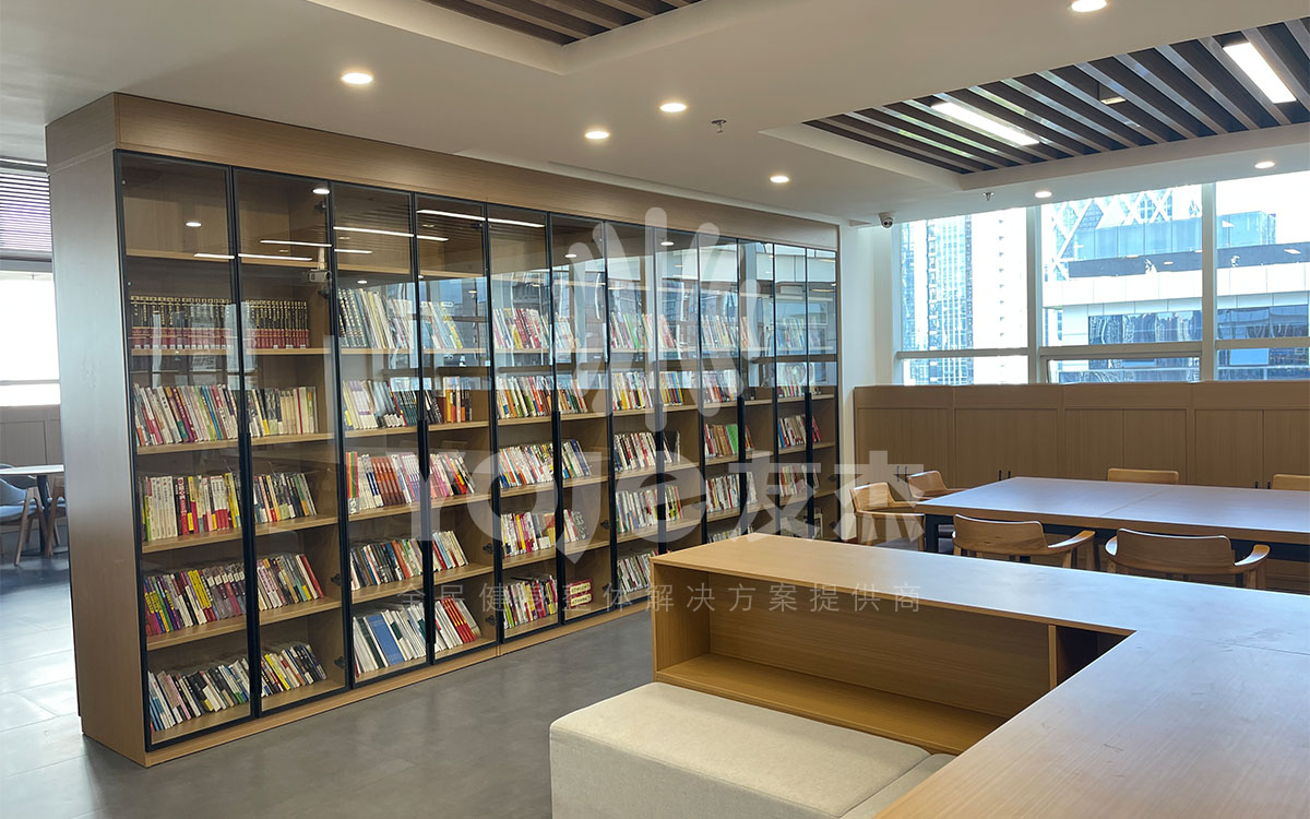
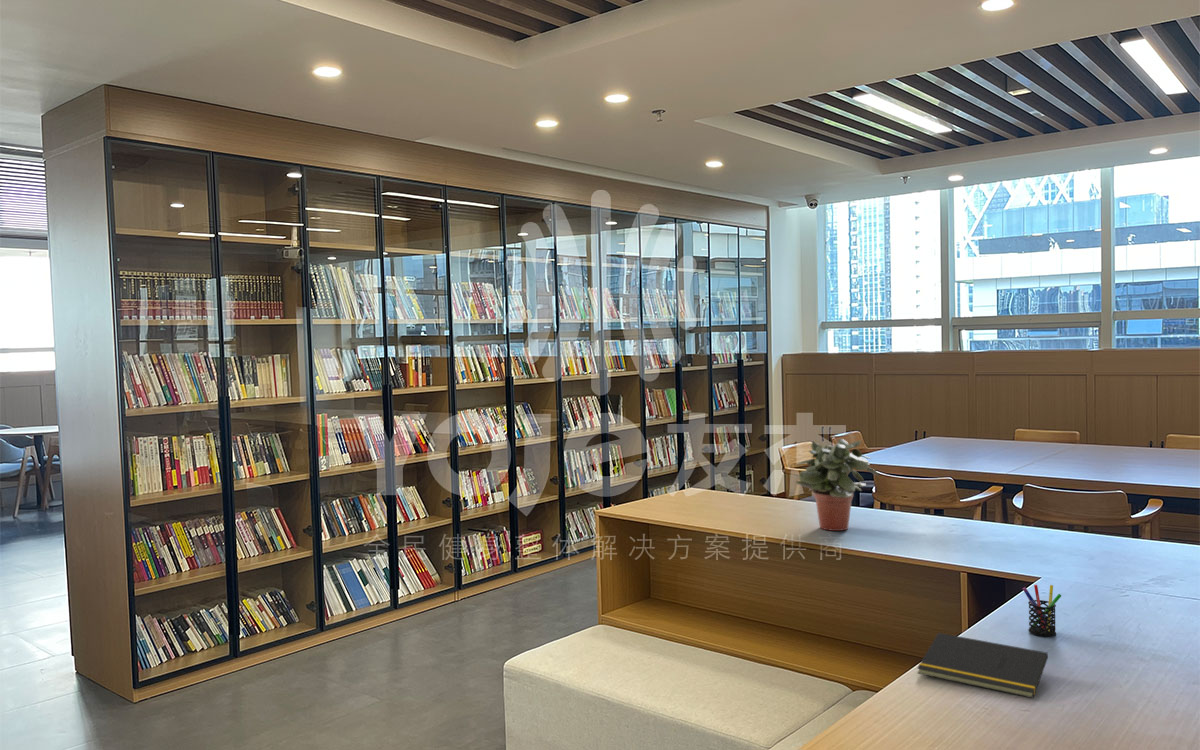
+ notepad [916,632,1049,699]
+ pen holder [1022,584,1062,637]
+ potted plant [794,438,881,532]
